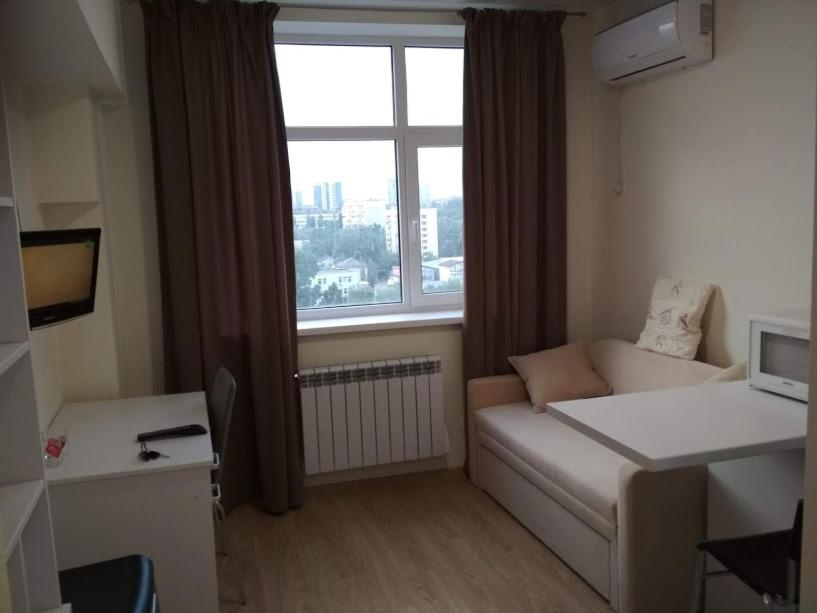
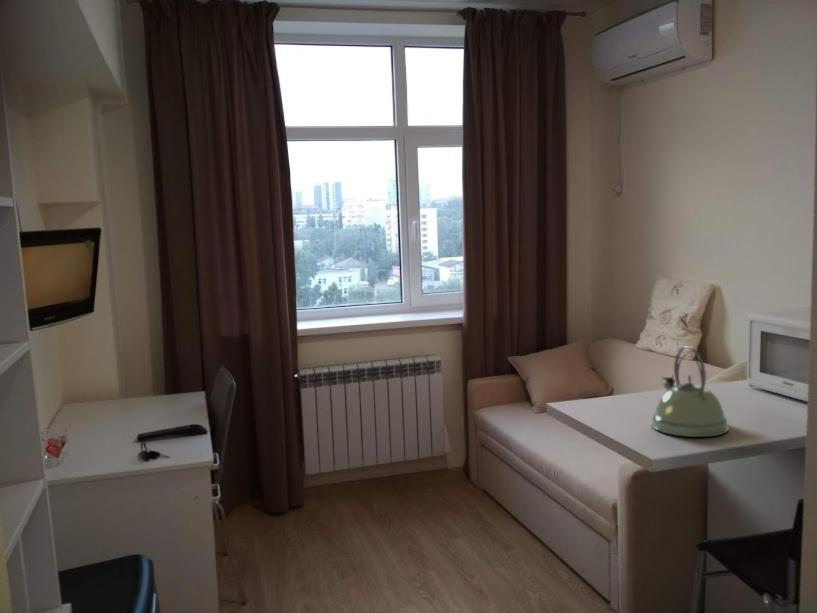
+ kettle [650,345,729,438]
